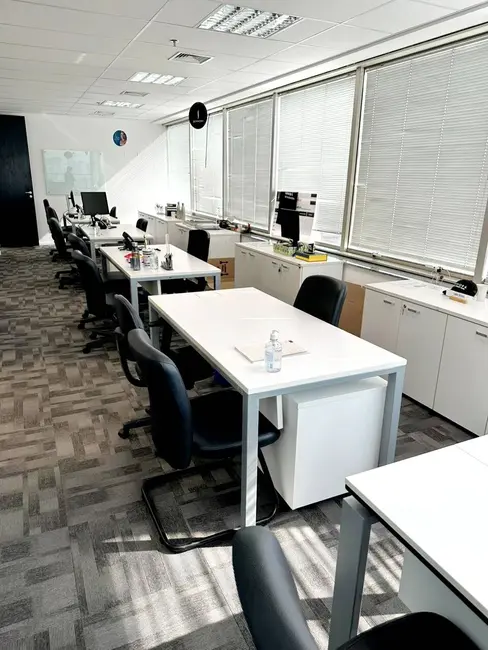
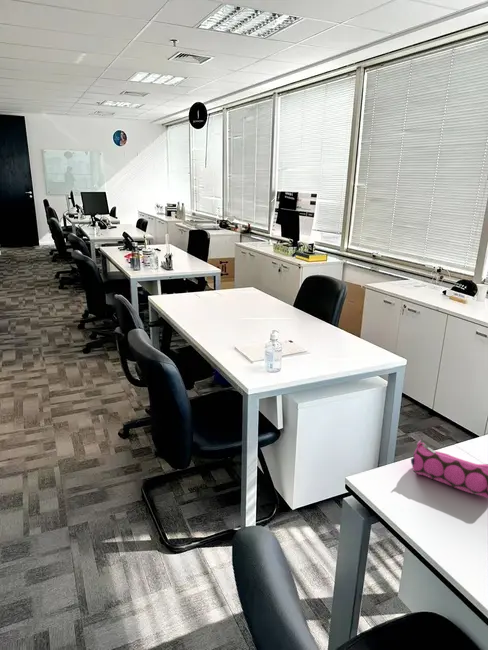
+ pencil case [410,440,488,499]
